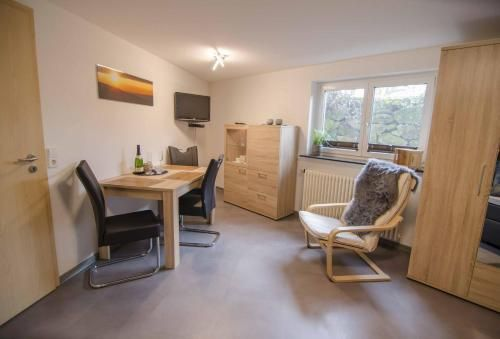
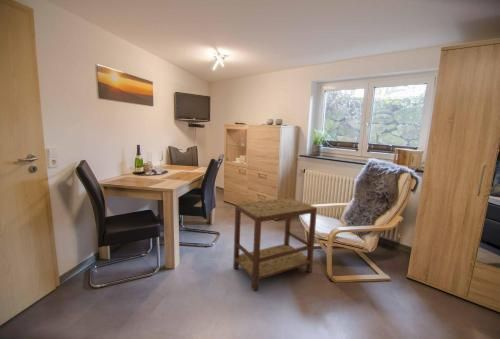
+ side table [232,196,318,292]
